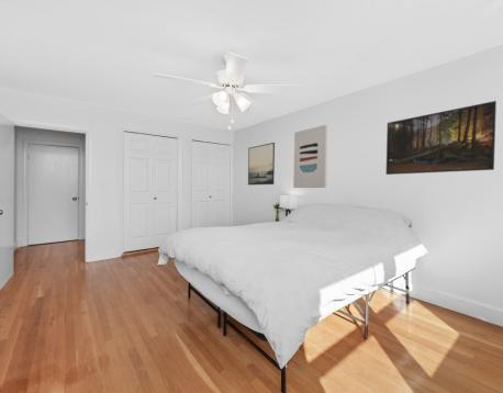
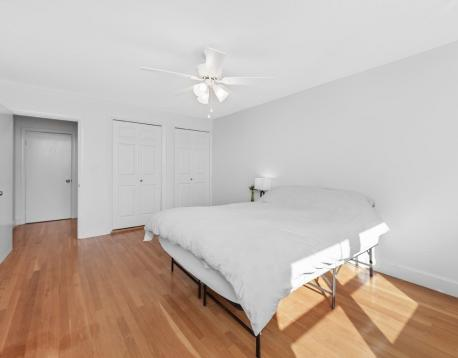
- wall art [292,124,328,189]
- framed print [247,142,276,186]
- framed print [385,100,498,176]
